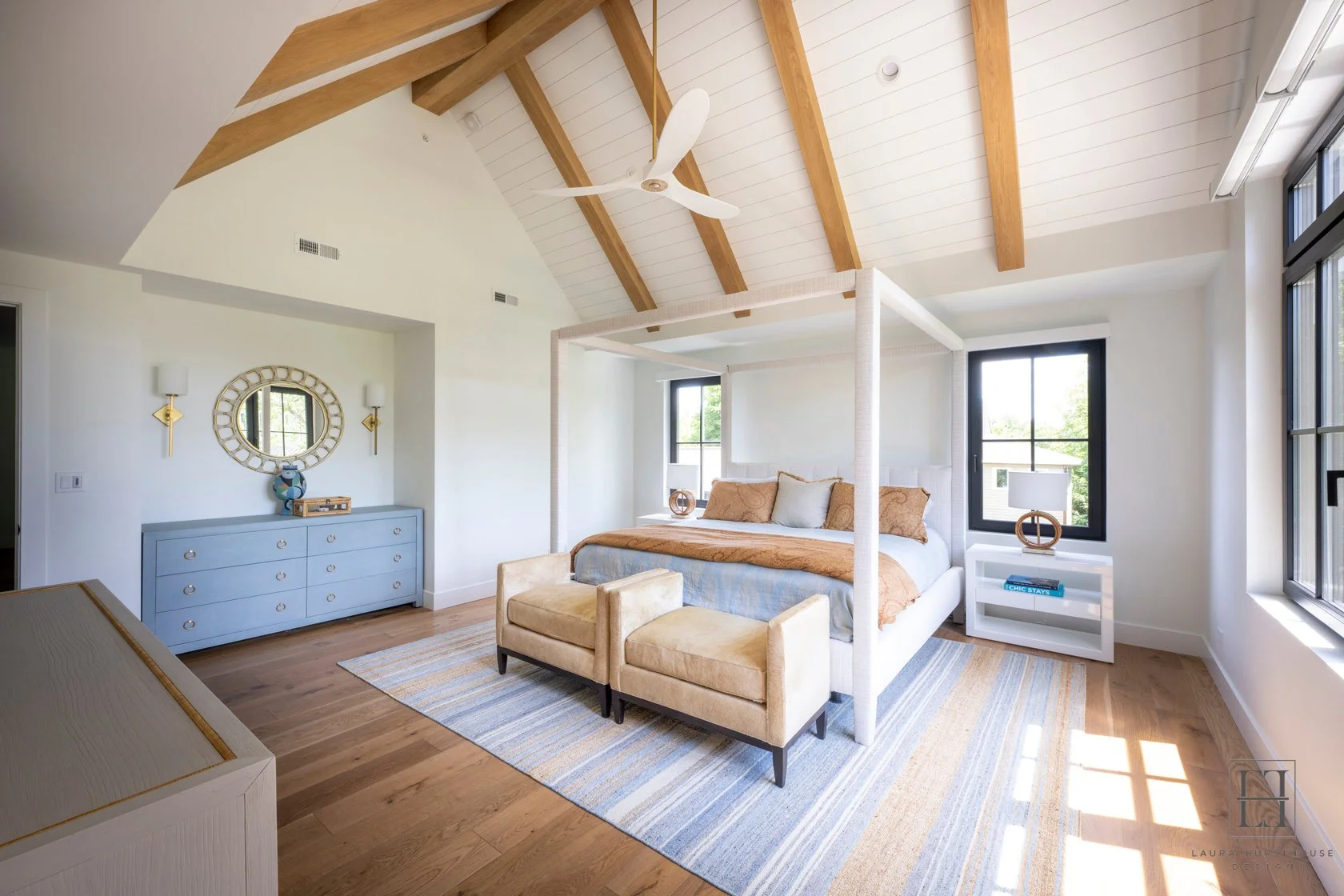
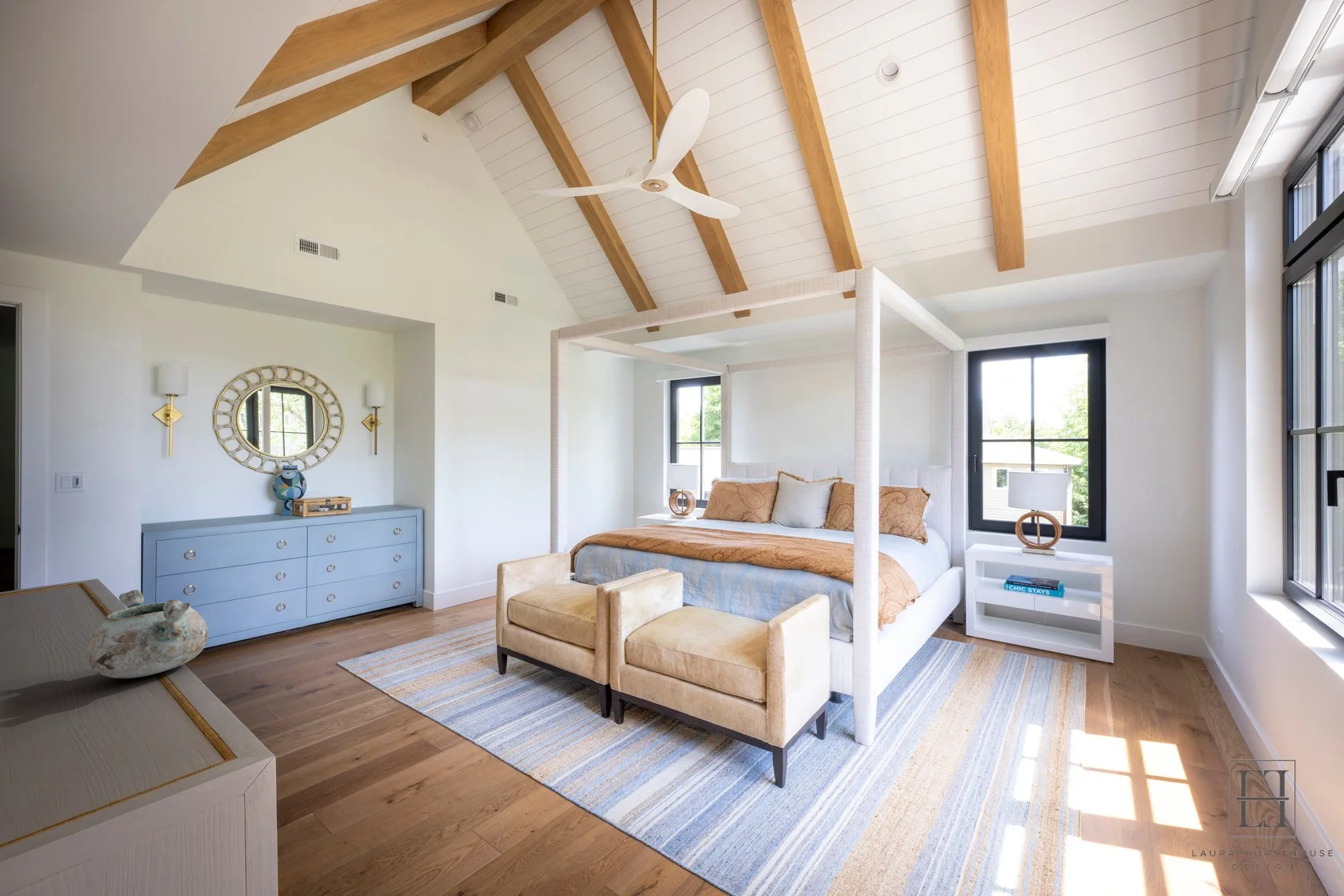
+ decorative bowl [86,589,209,679]
